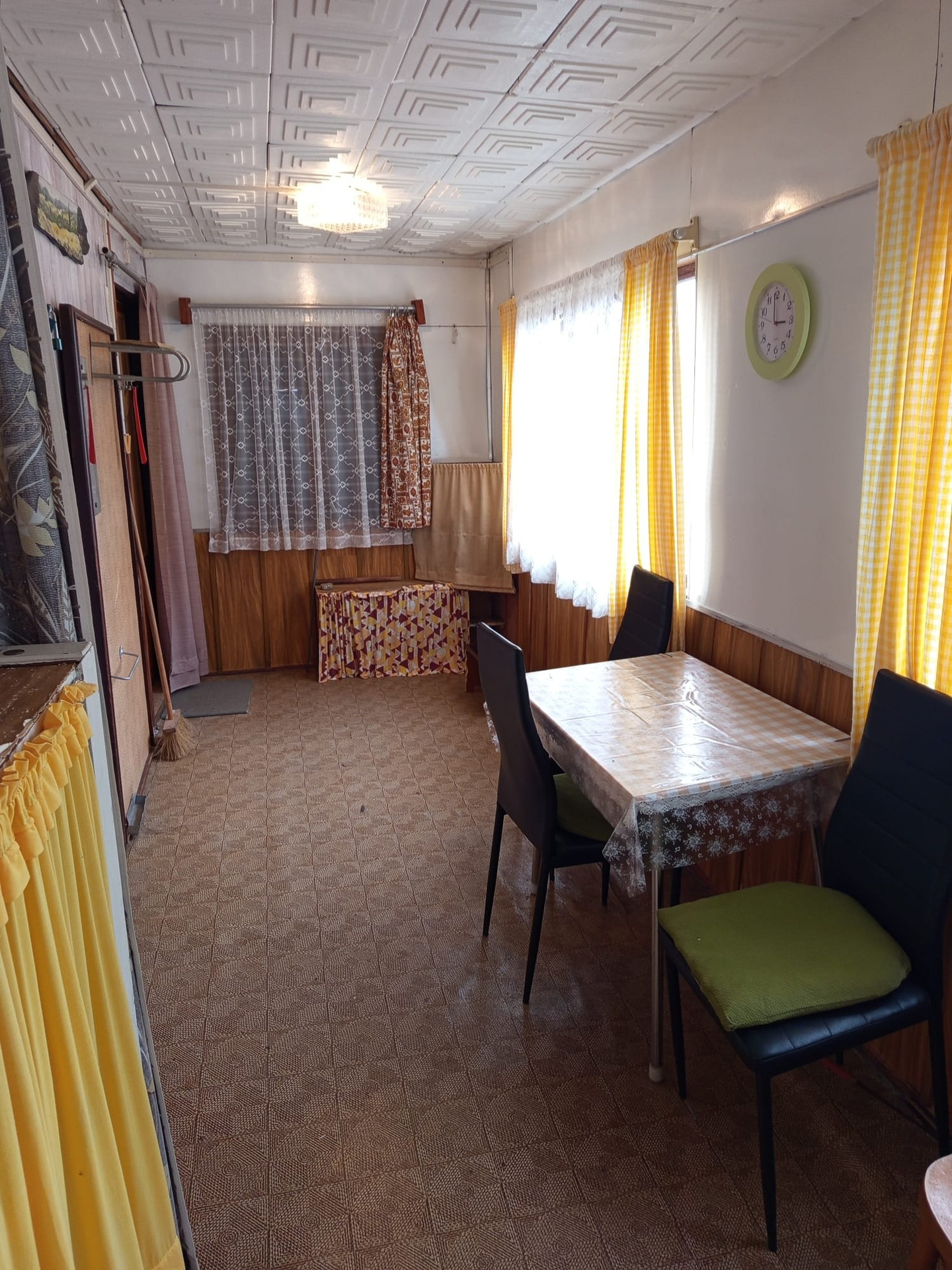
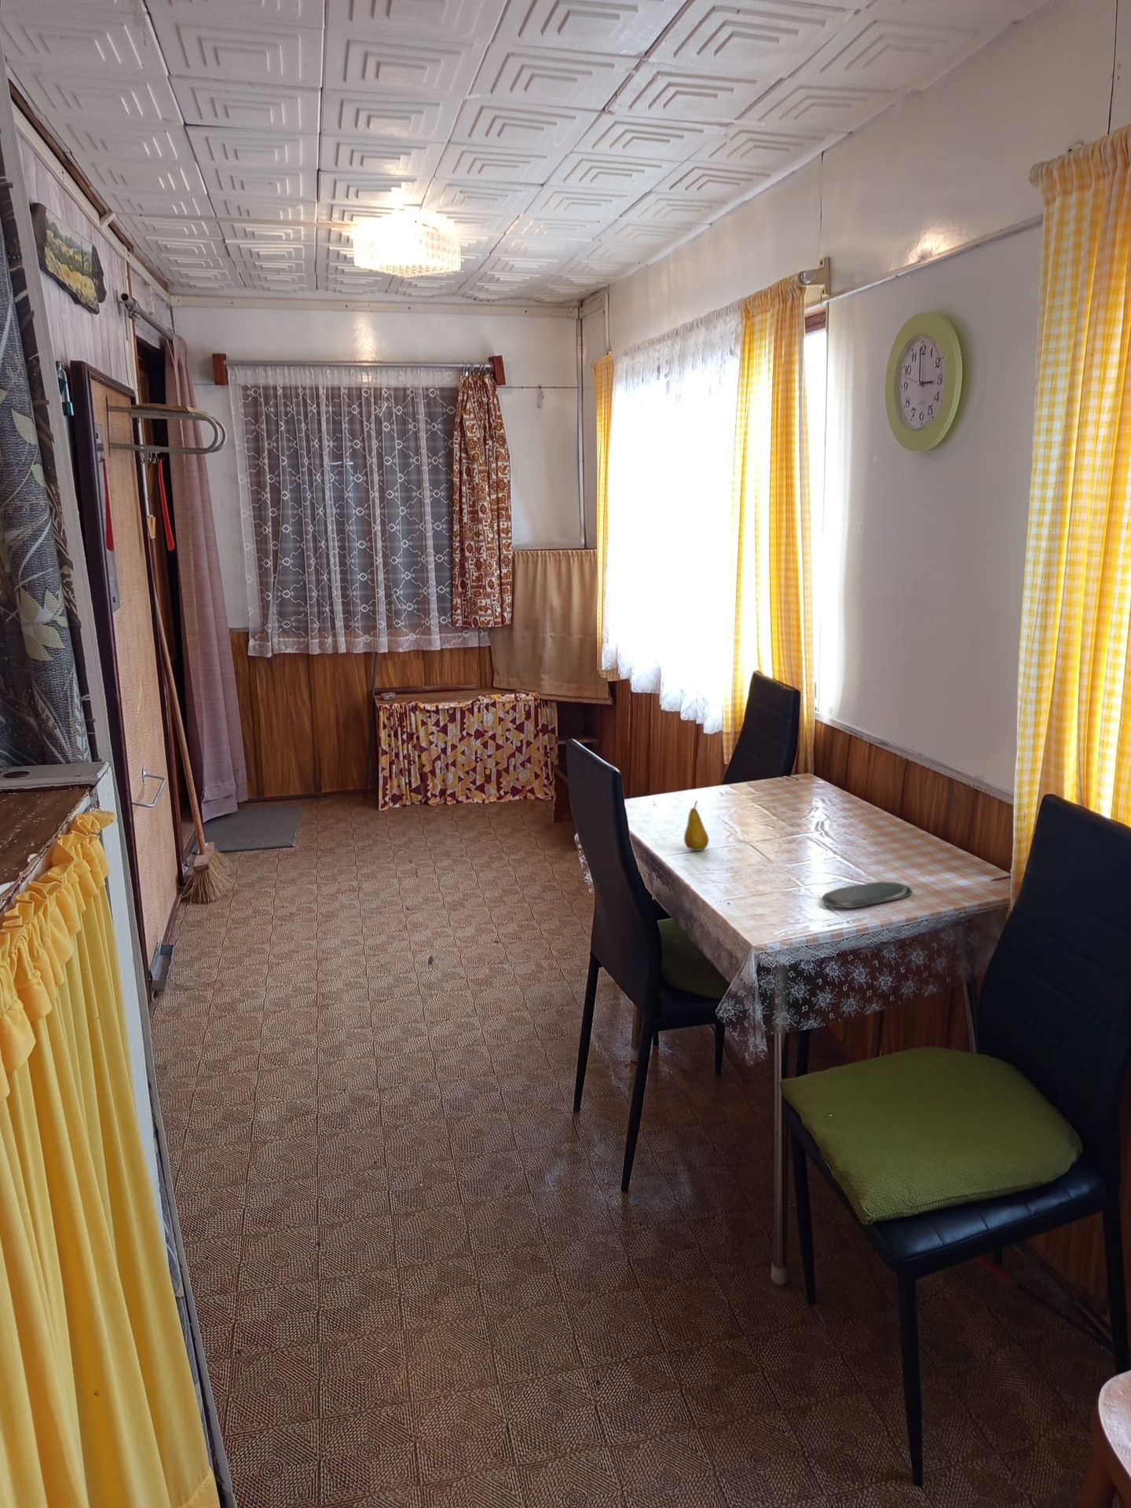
+ oval tray [821,881,912,908]
+ fruit [683,799,709,851]
